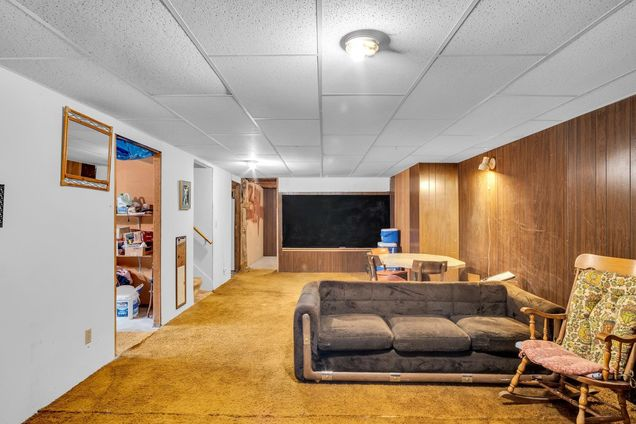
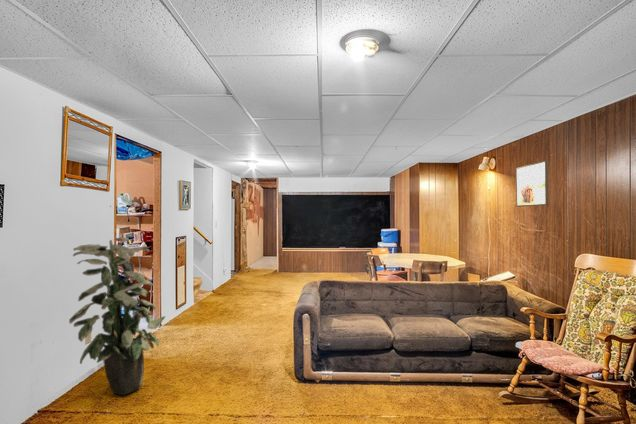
+ indoor plant [68,236,166,396]
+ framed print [515,160,549,208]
